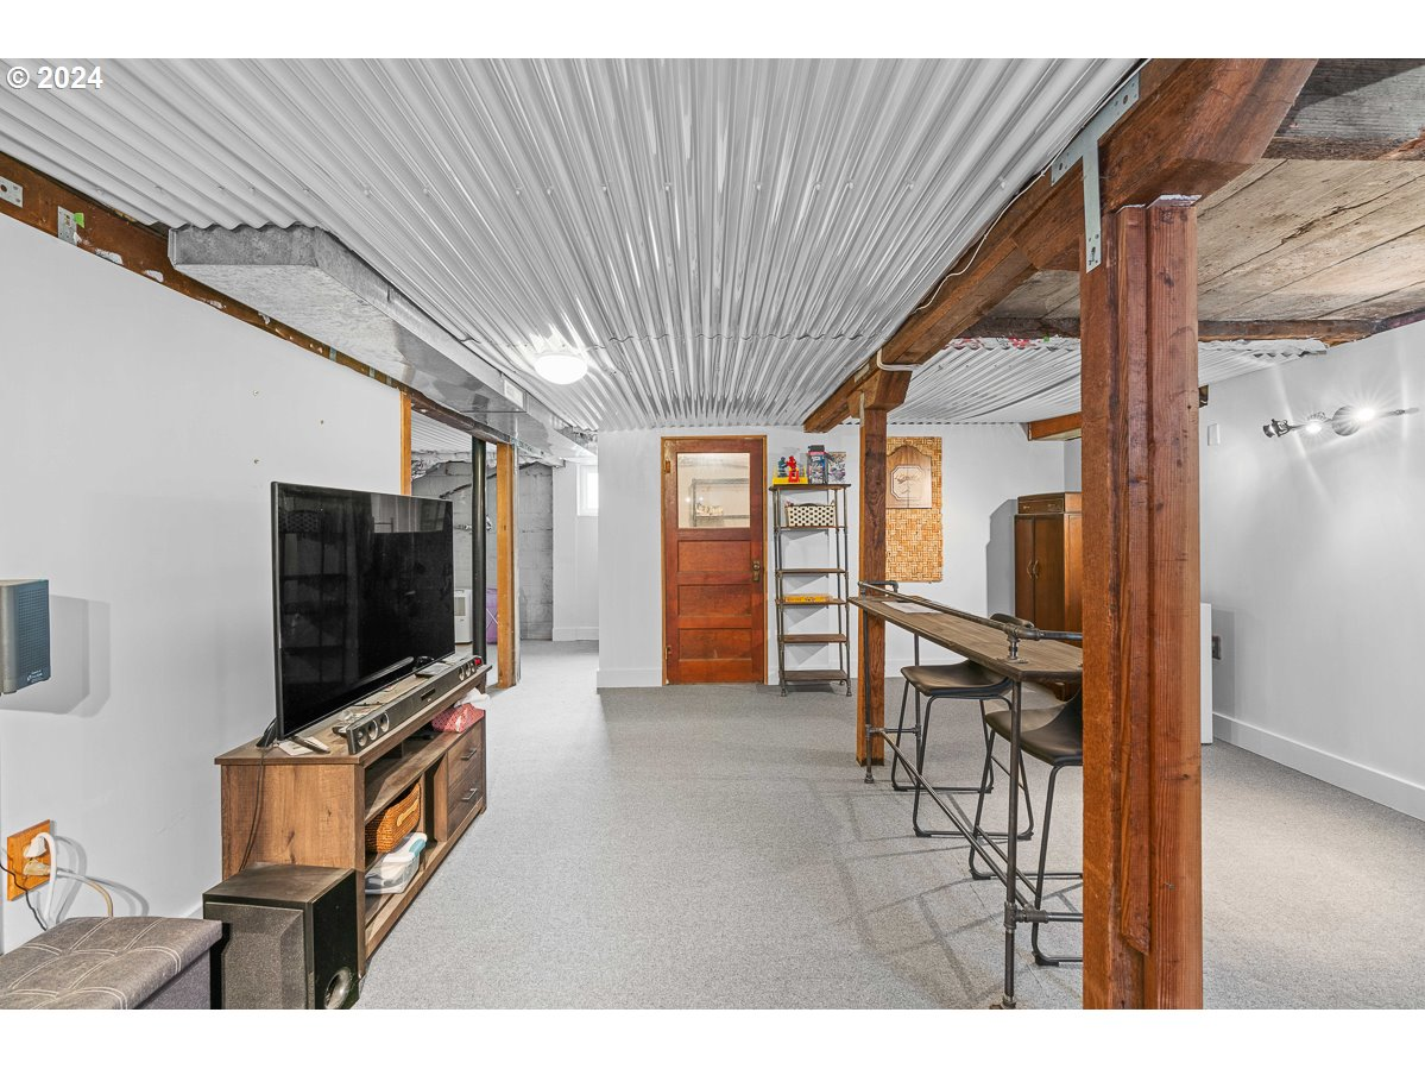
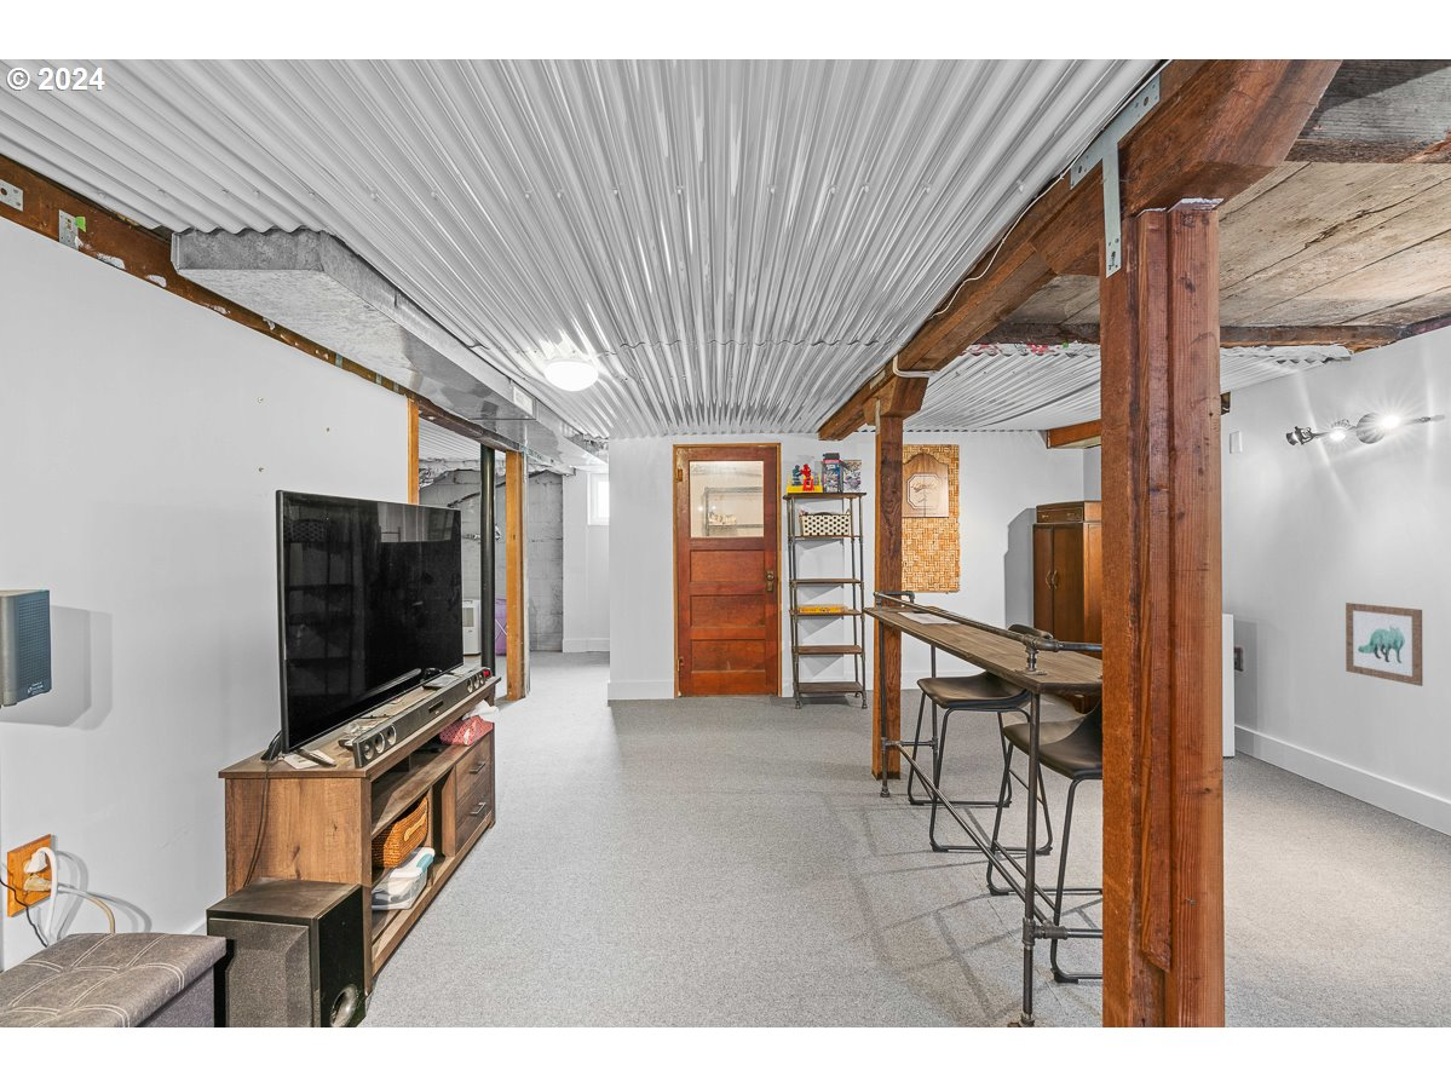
+ wall art [1345,601,1424,687]
